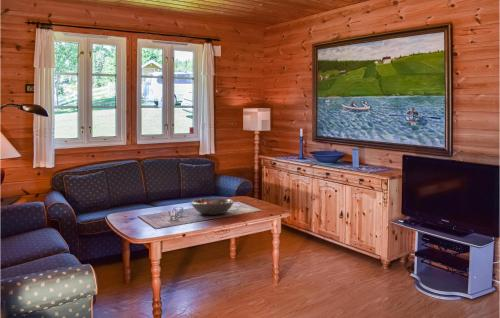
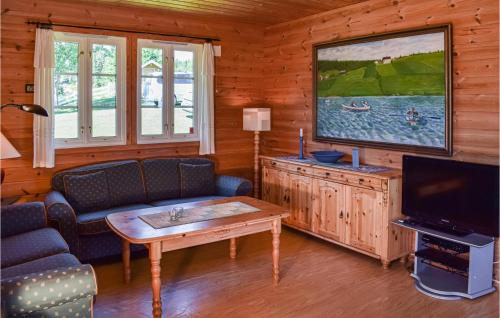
- fruit bowl [190,197,235,216]
